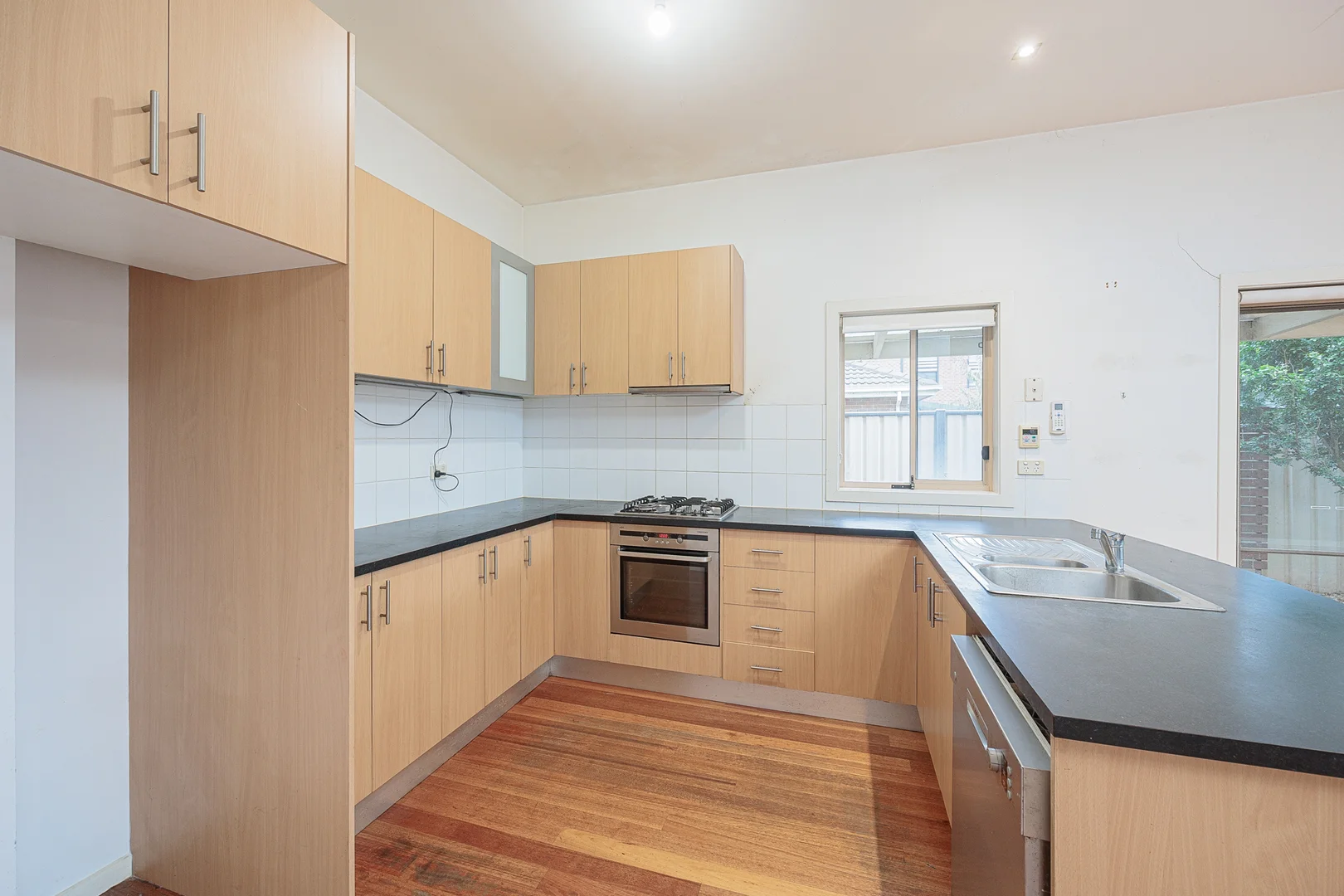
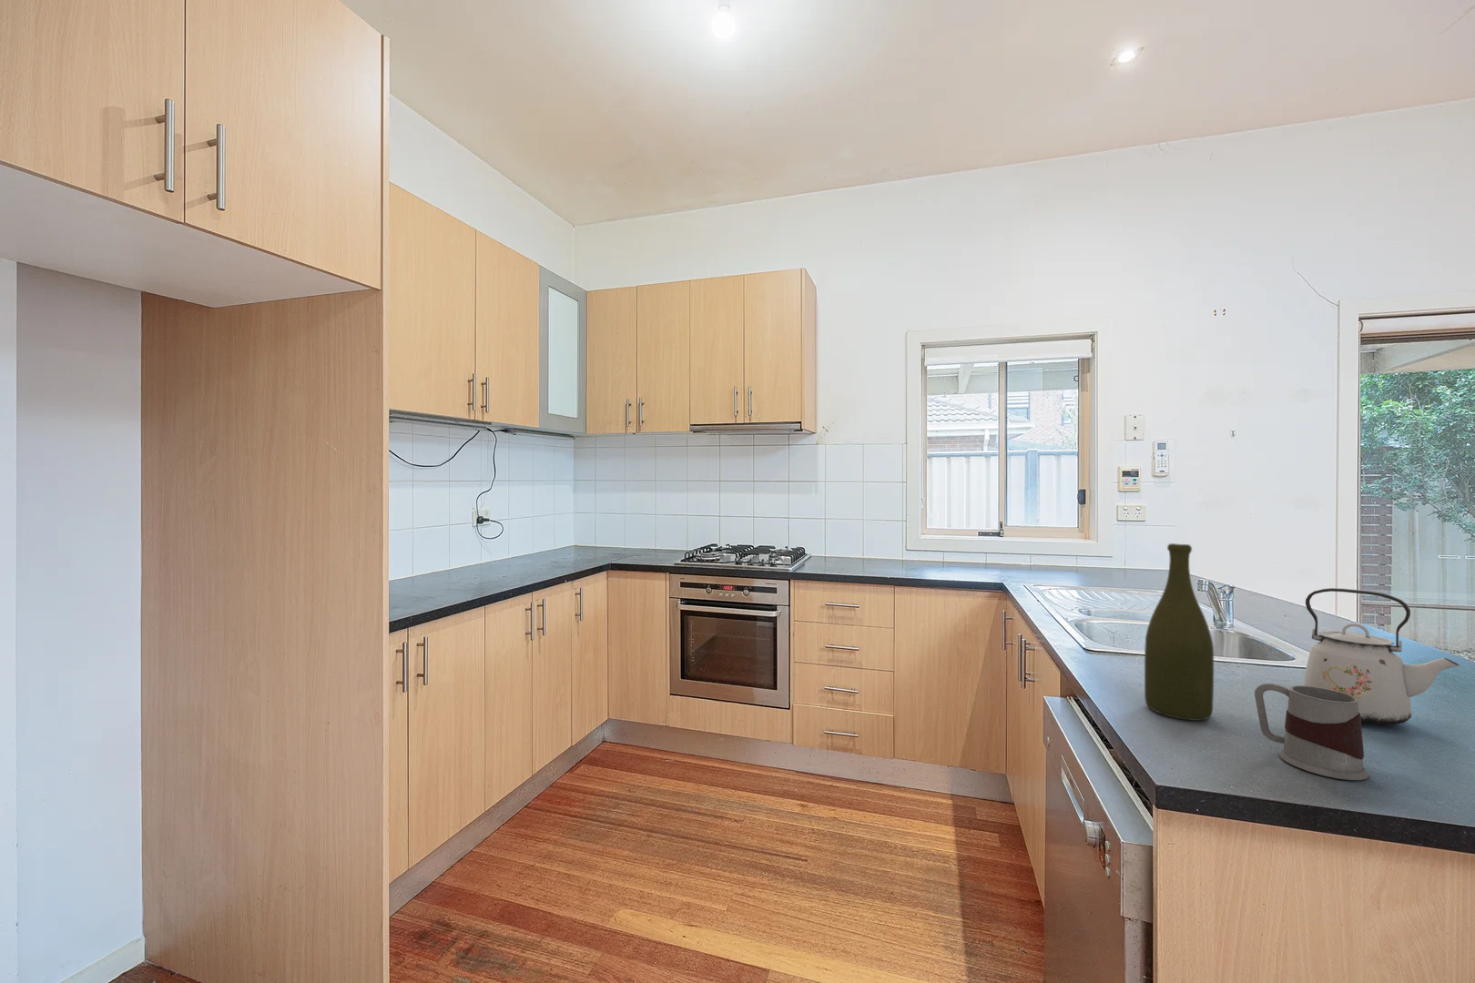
+ mug [1253,682,1370,781]
+ kettle [1303,587,1461,725]
+ bottle [1144,542,1215,722]
